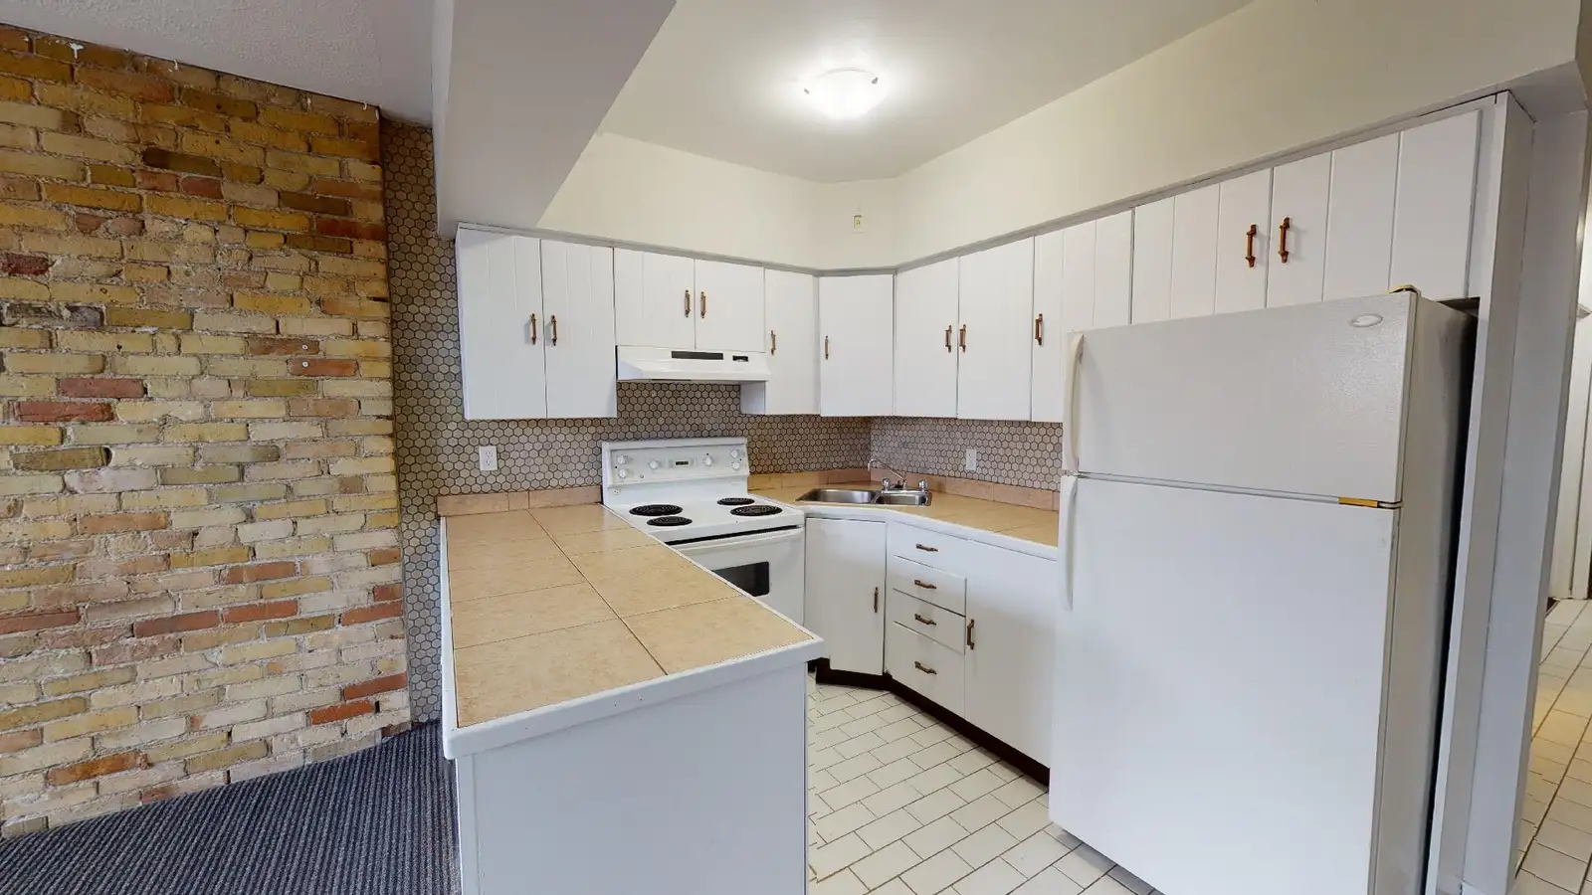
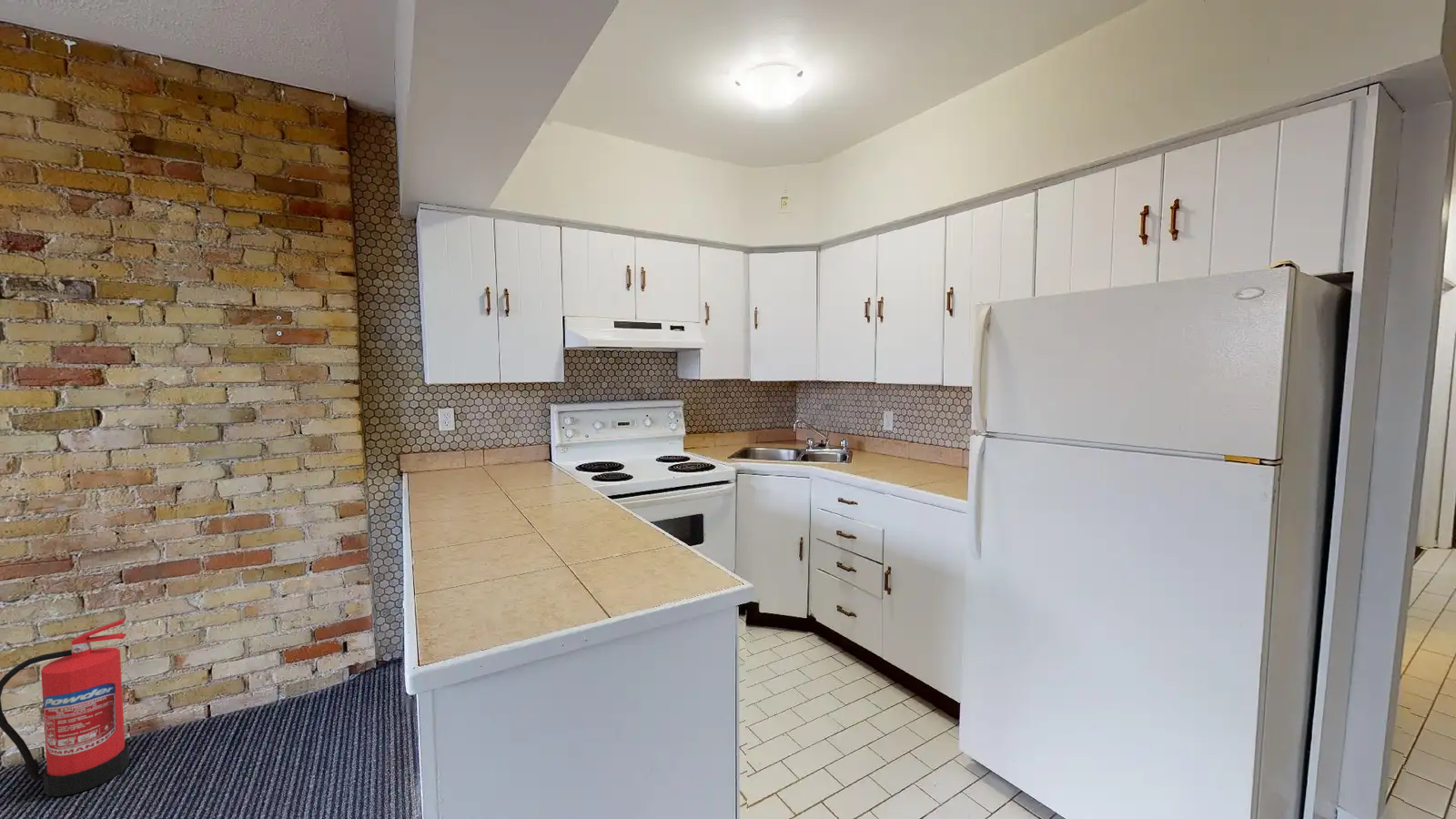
+ fire extinguisher [0,617,130,797]
